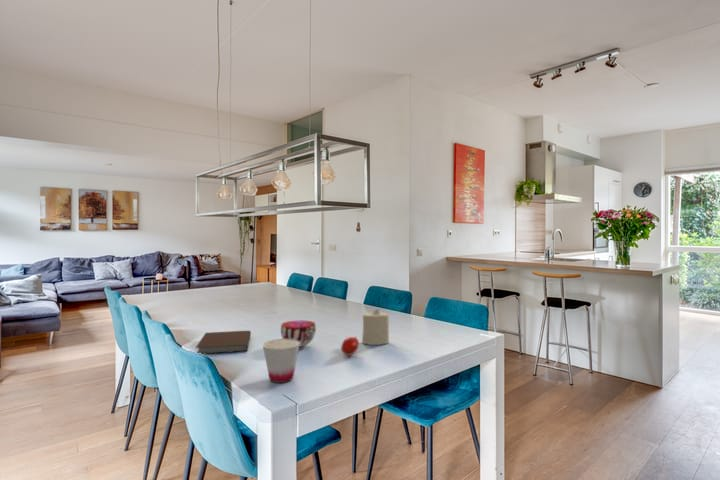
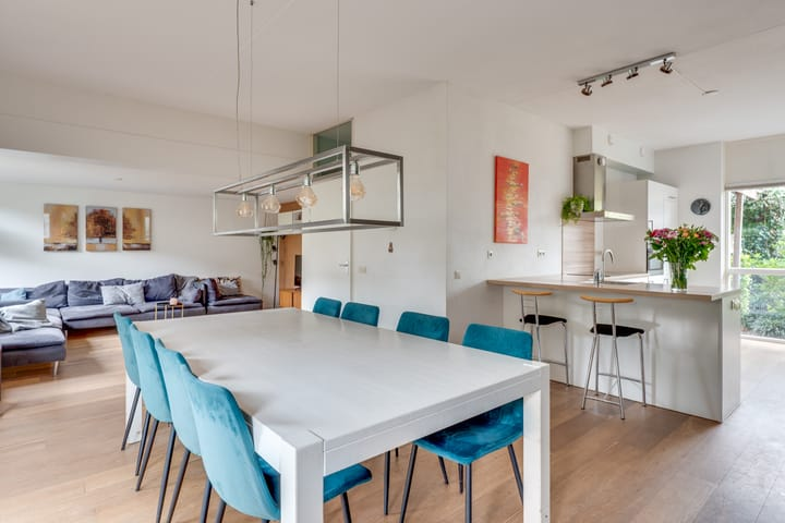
- candle [361,308,390,346]
- cup [262,338,300,384]
- decorative bowl [280,320,317,348]
- notebook [195,330,252,355]
- fruit [340,335,360,356]
